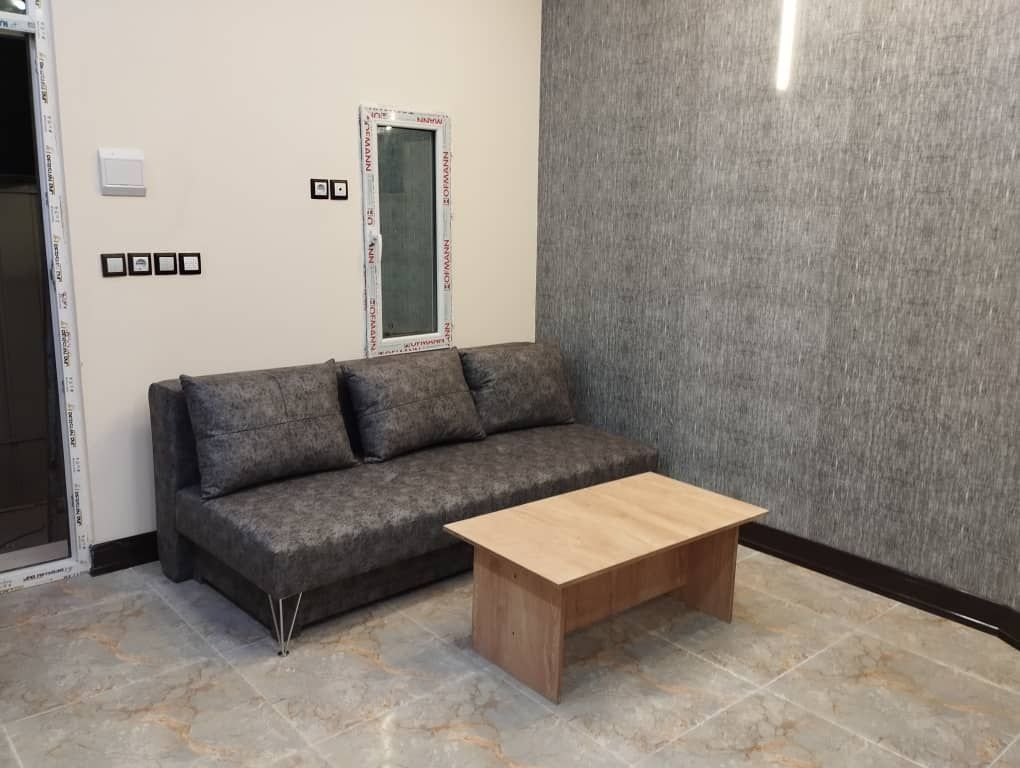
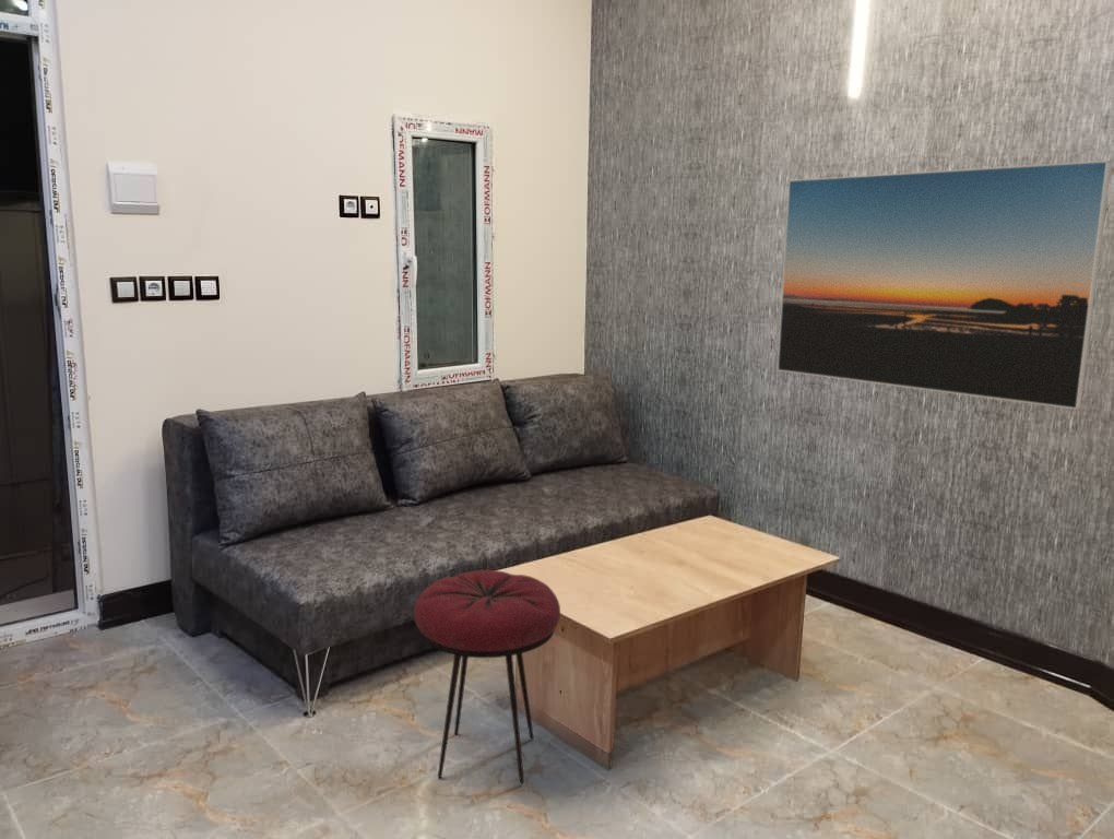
+ stool [413,569,561,784]
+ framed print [777,159,1113,411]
